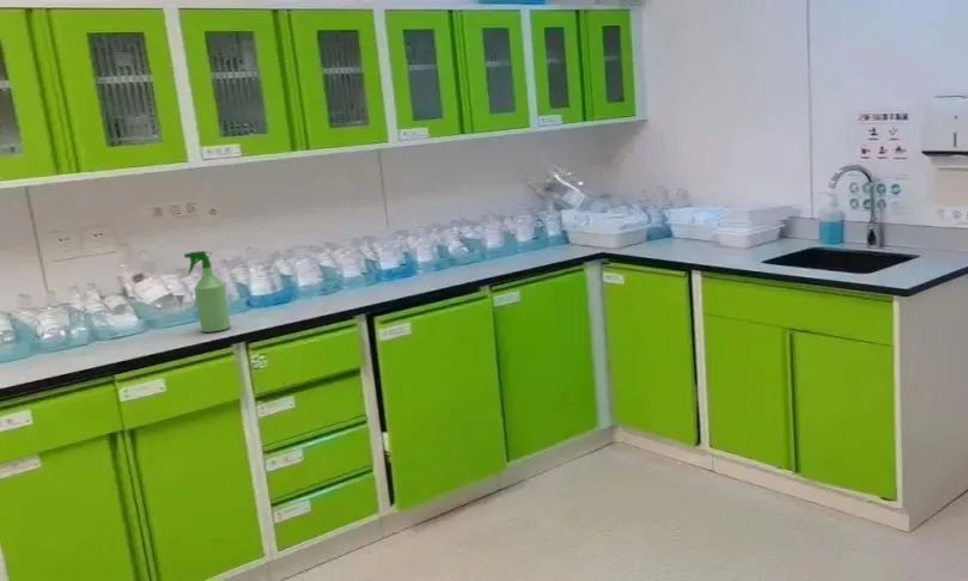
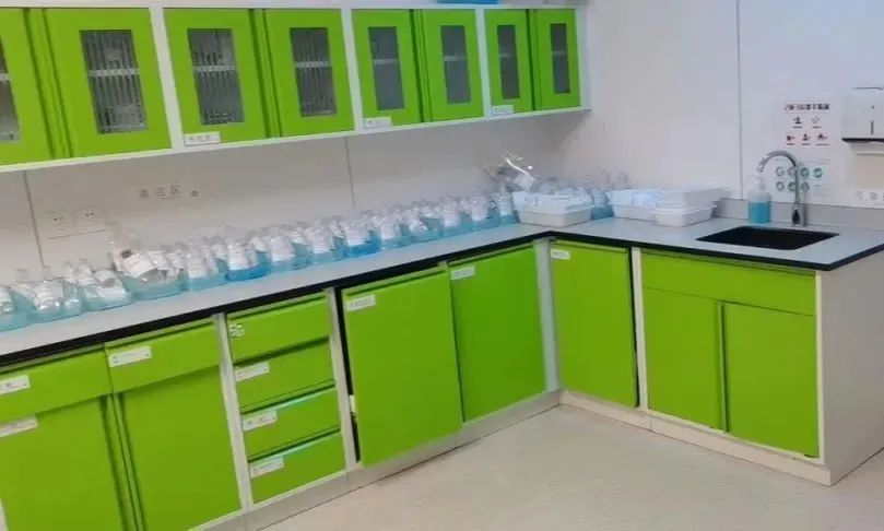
- spray bottle [183,250,232,334]
